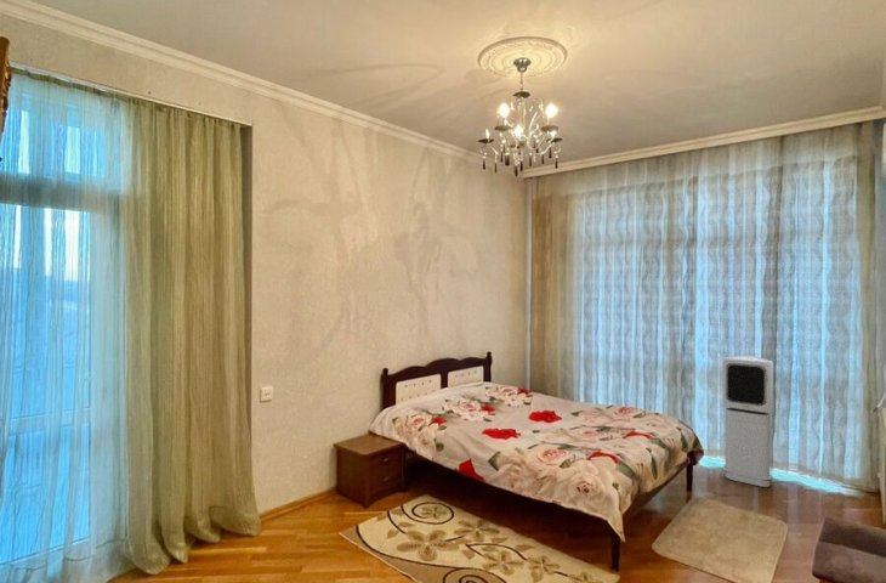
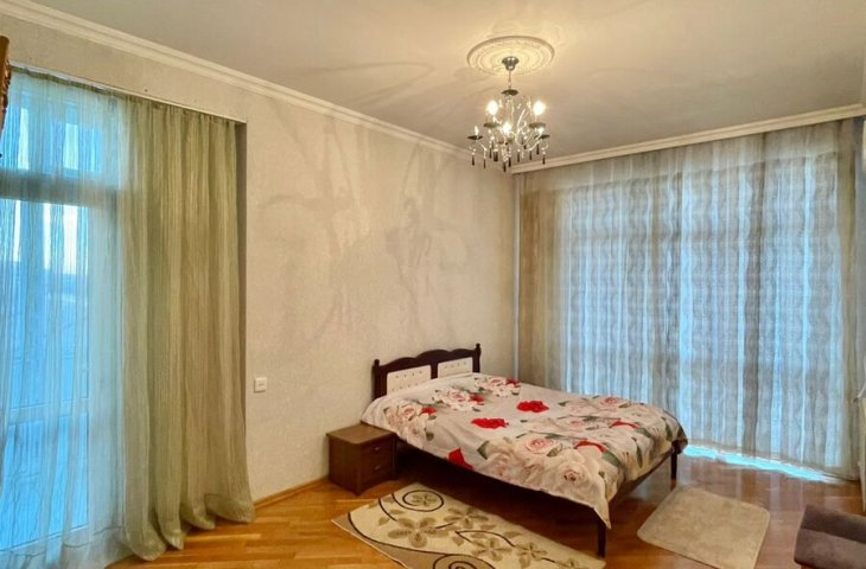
- air purifier [721,355,774,488]
